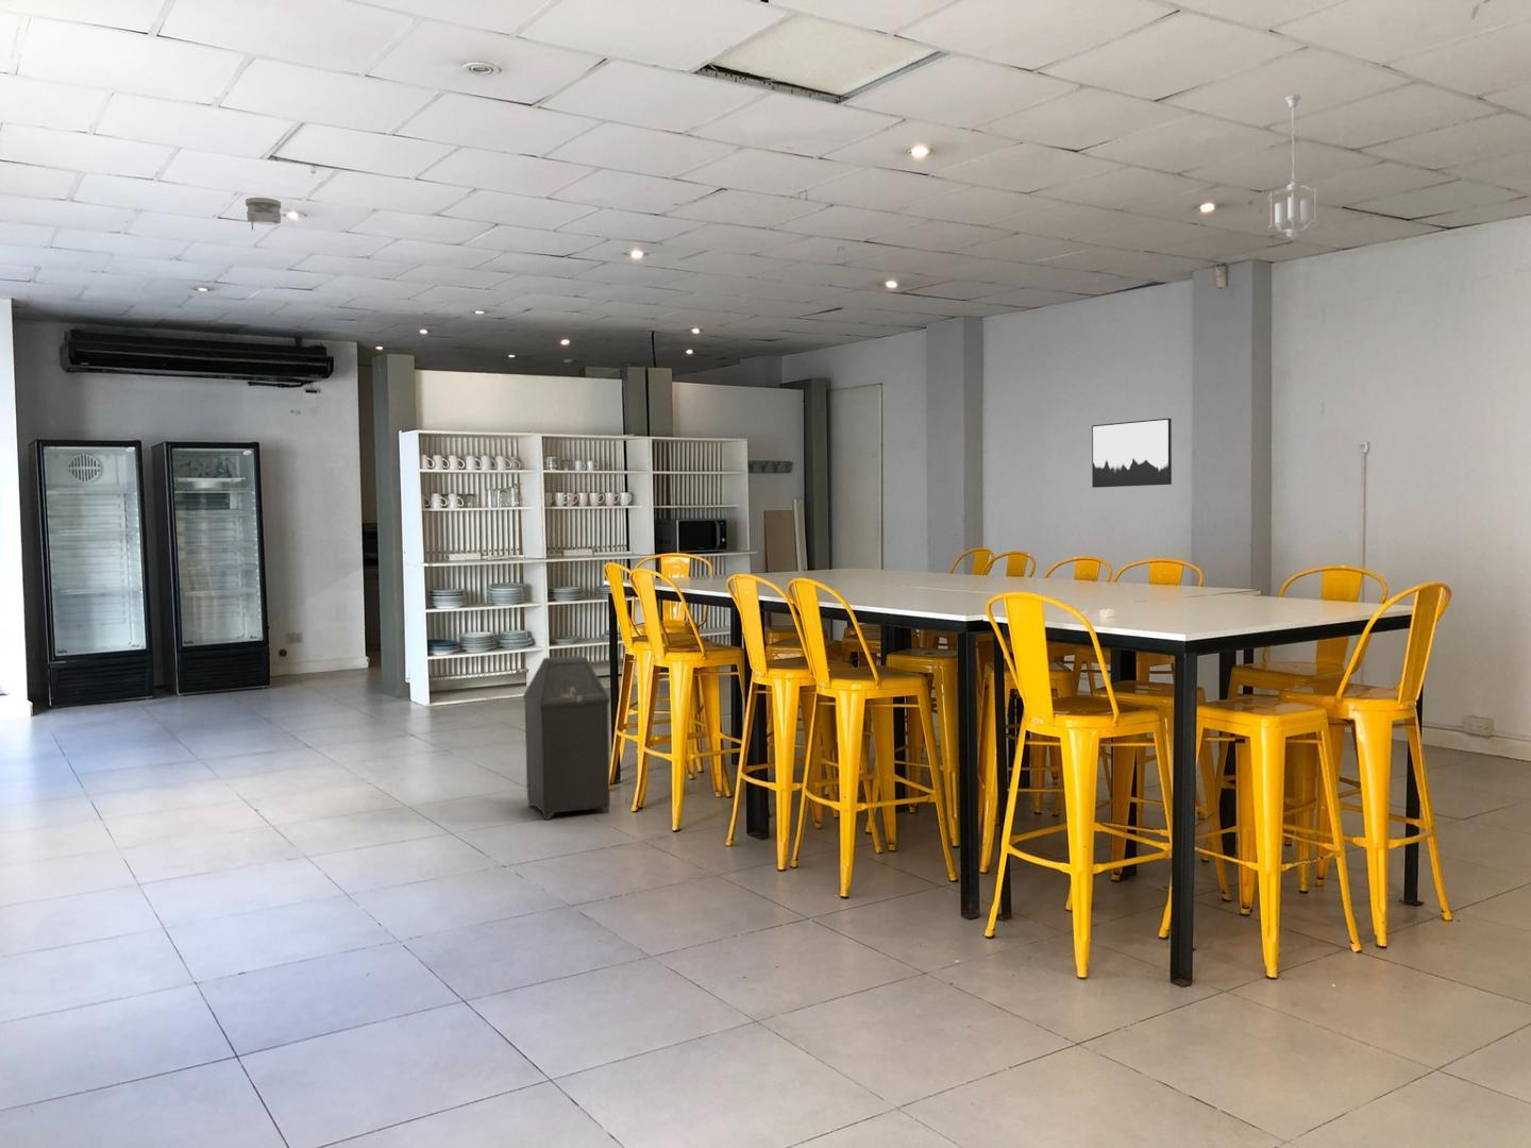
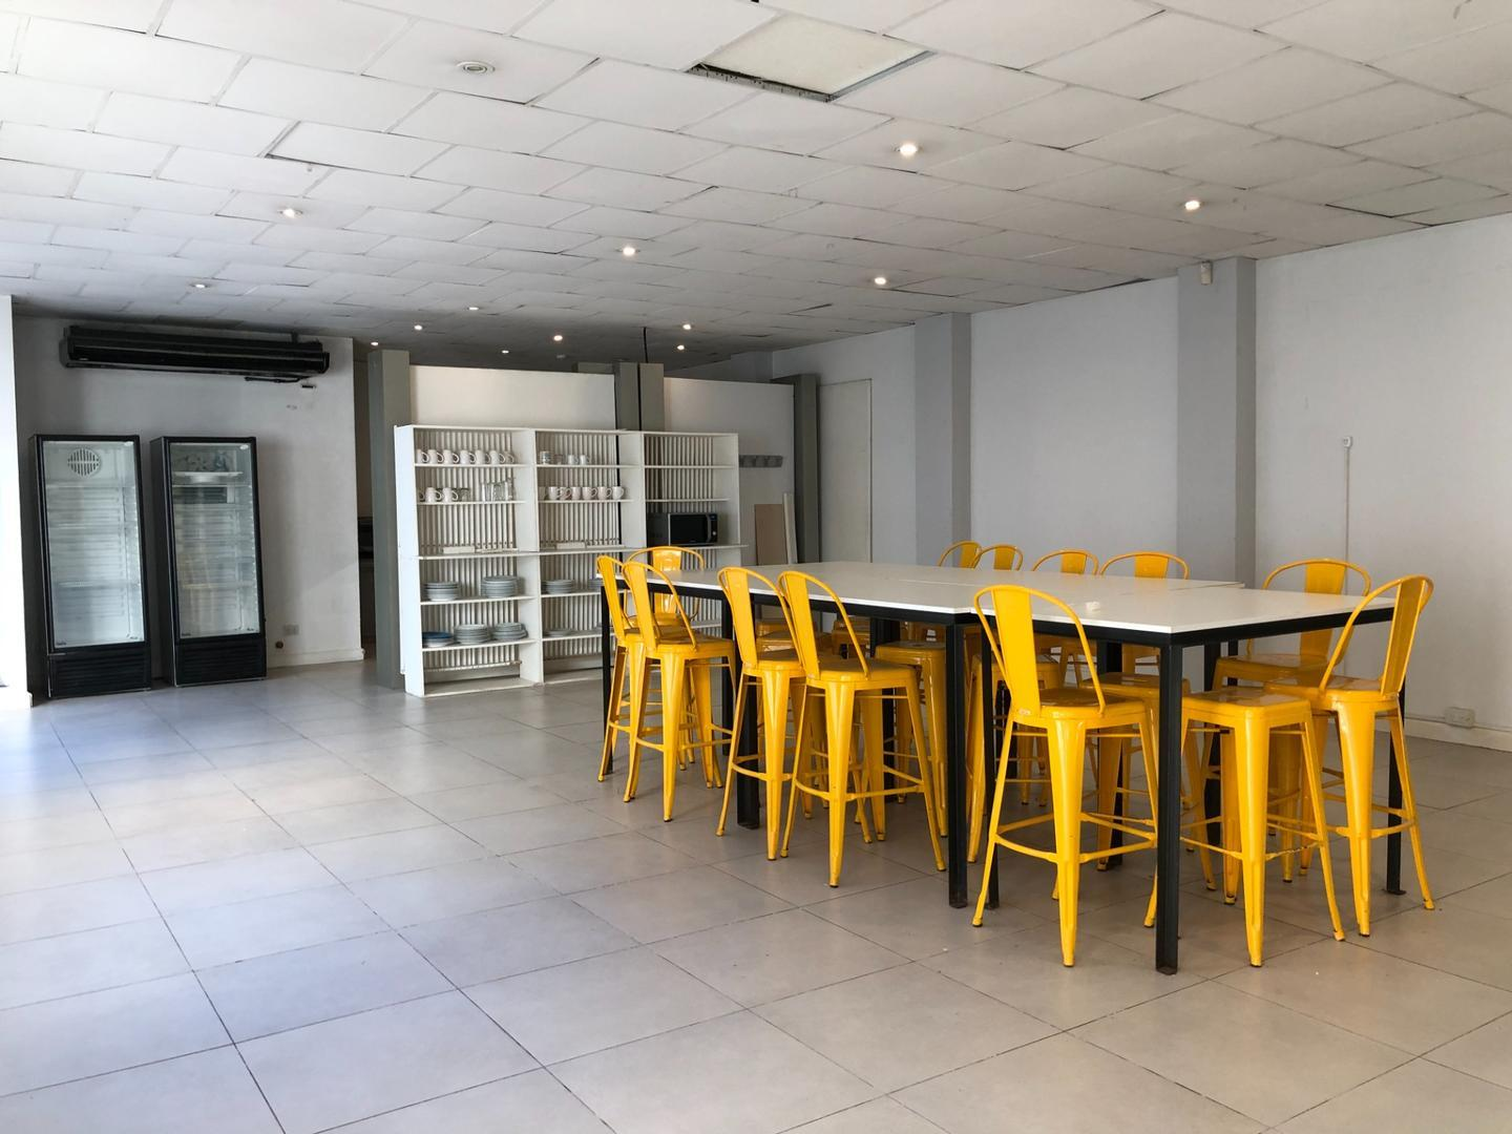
- smoke detector [245,197,282,230]
- pendant light [1266,94,1321,240]
- wall art [1091,417,1173,488]
- trash can [522,655,611,821]
